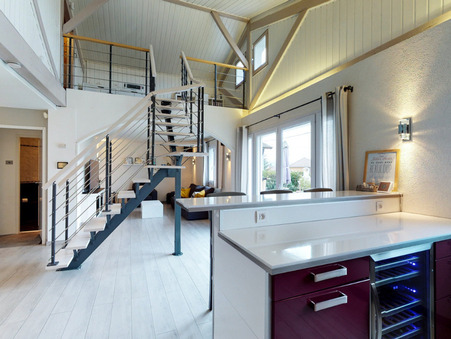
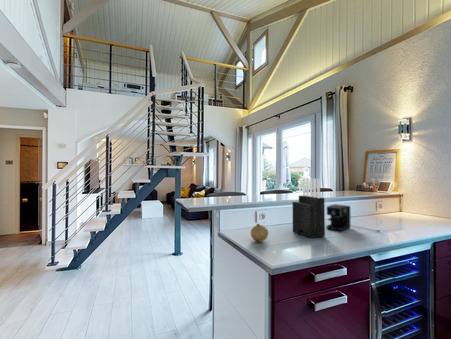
+ coffee maker [326,203,381,233]
+ fruit [250,223,269,243]
+ knife block [291,177,326,239]
